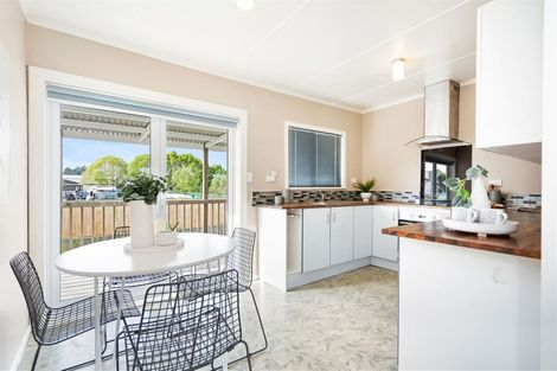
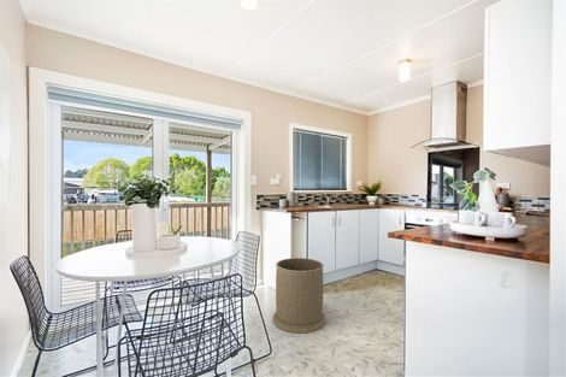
+ trash can [272,257,328,335]
